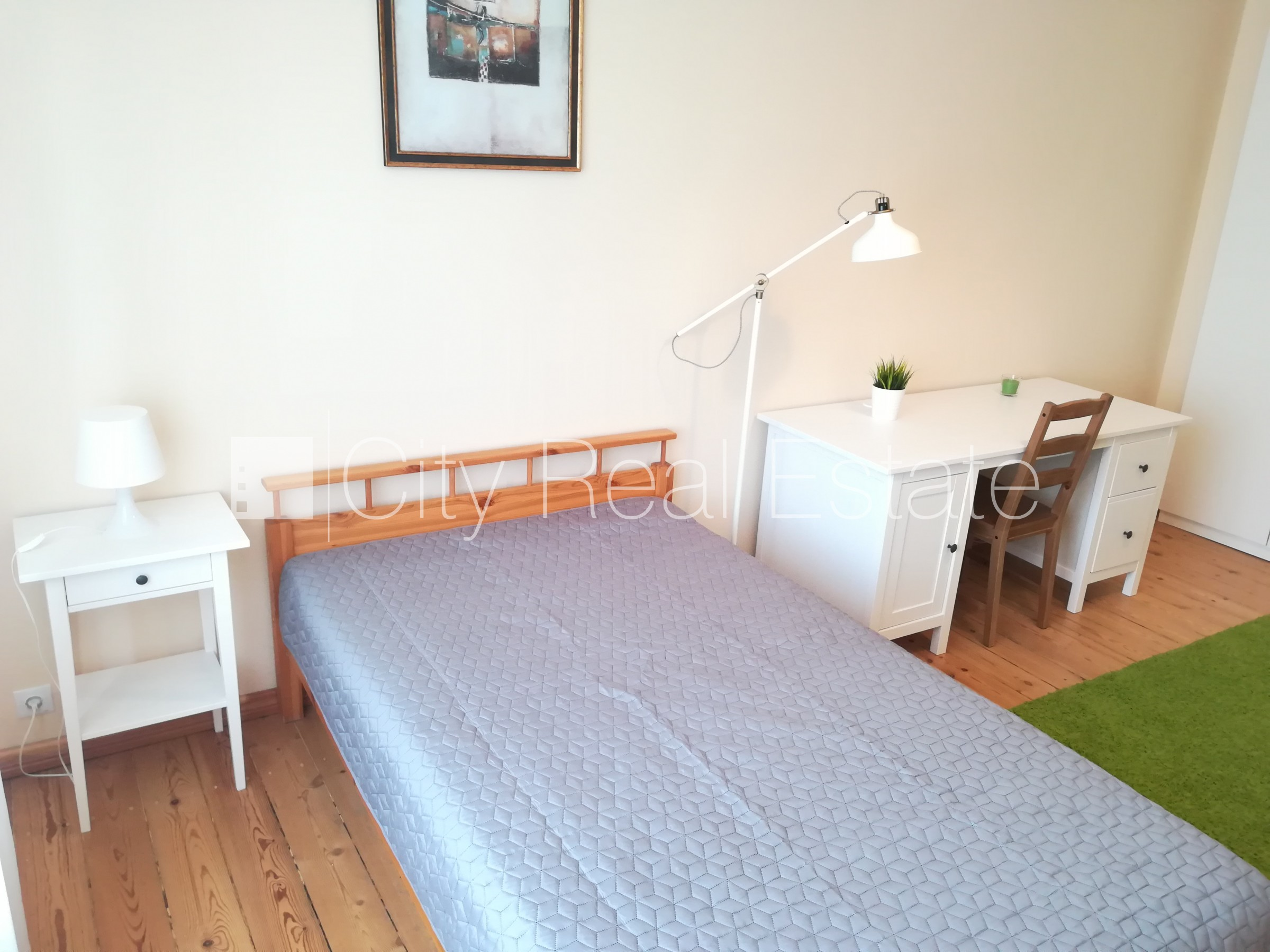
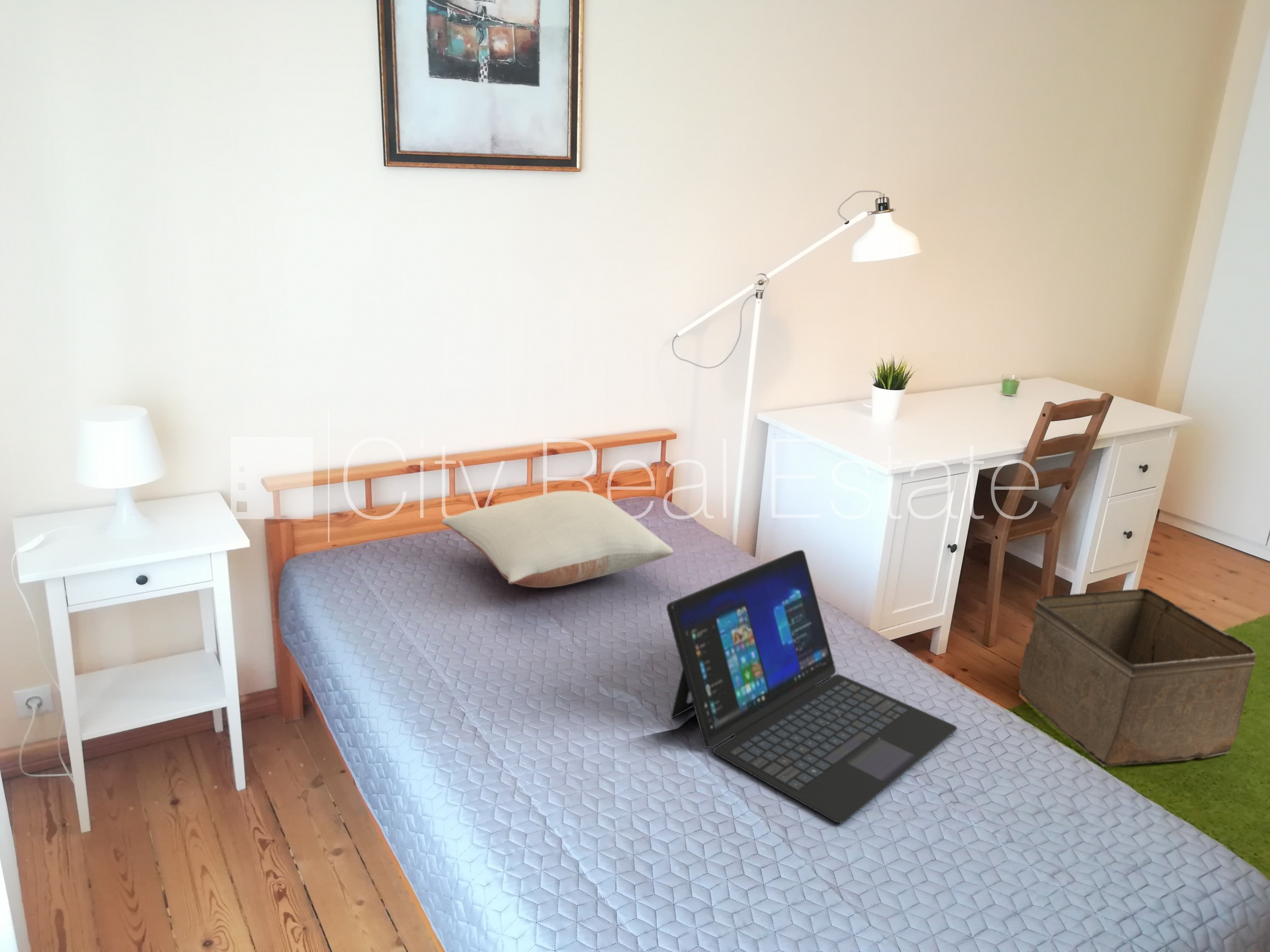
+ storage bin [1018,588,1256,766]
+ pillow [441,490,674,588]
+ laptop [666,550,958,824]
